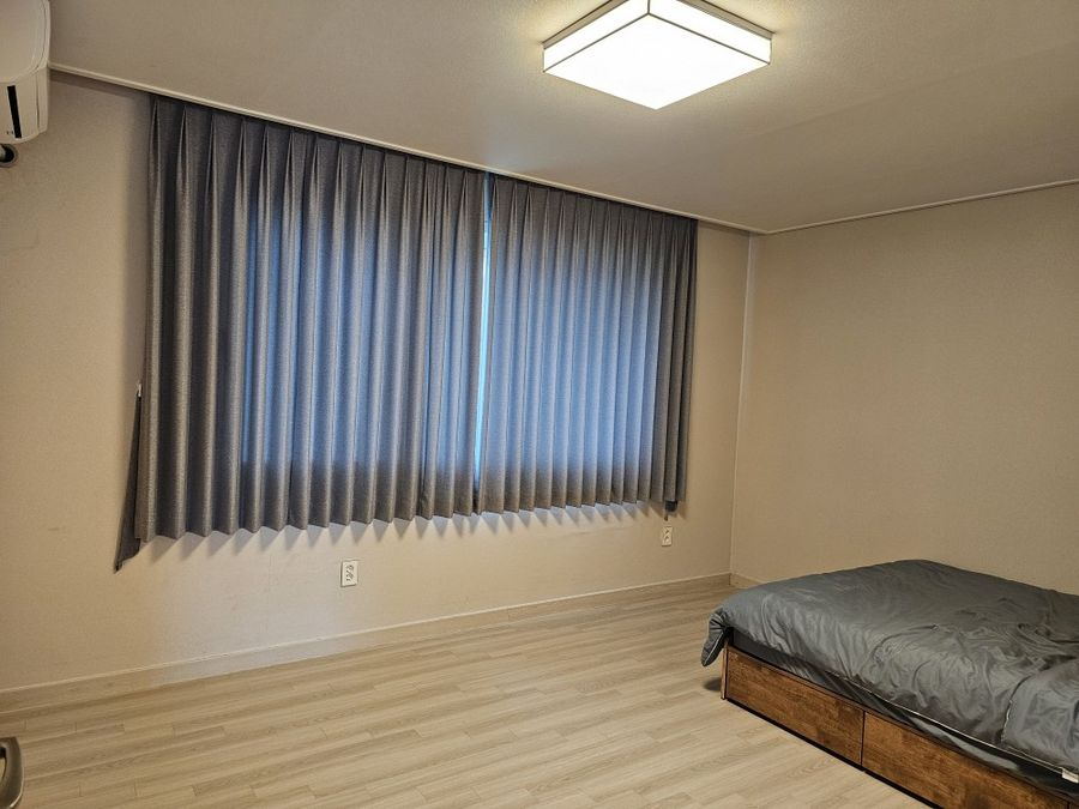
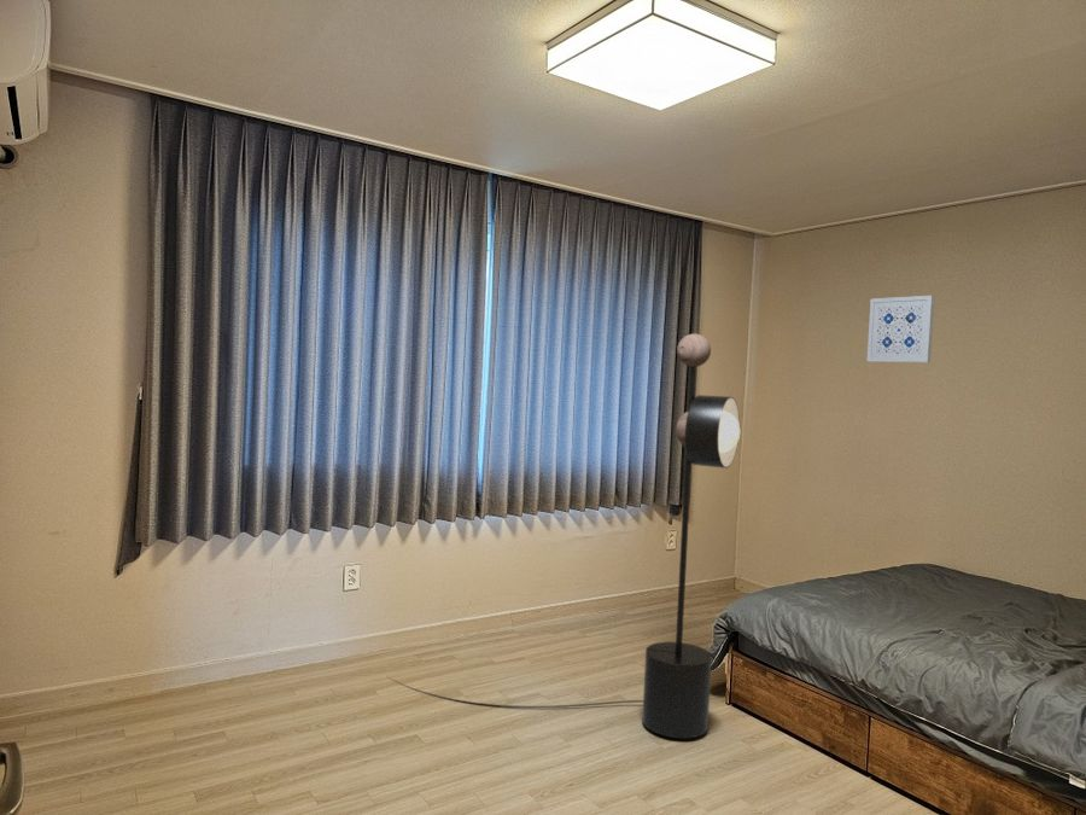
+ floor lamp [387,333,741,739]
+ wall art [865,295,935,363]
